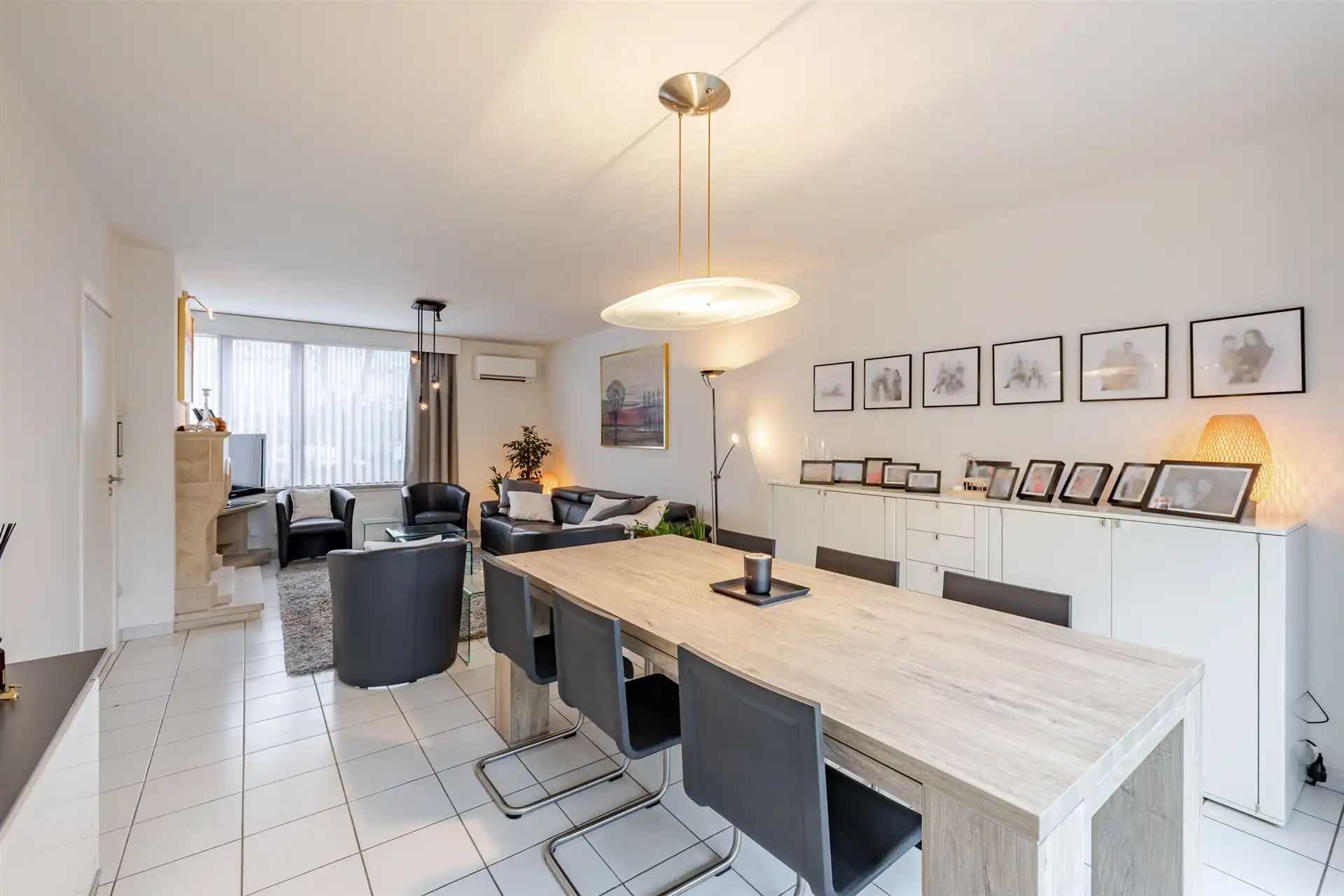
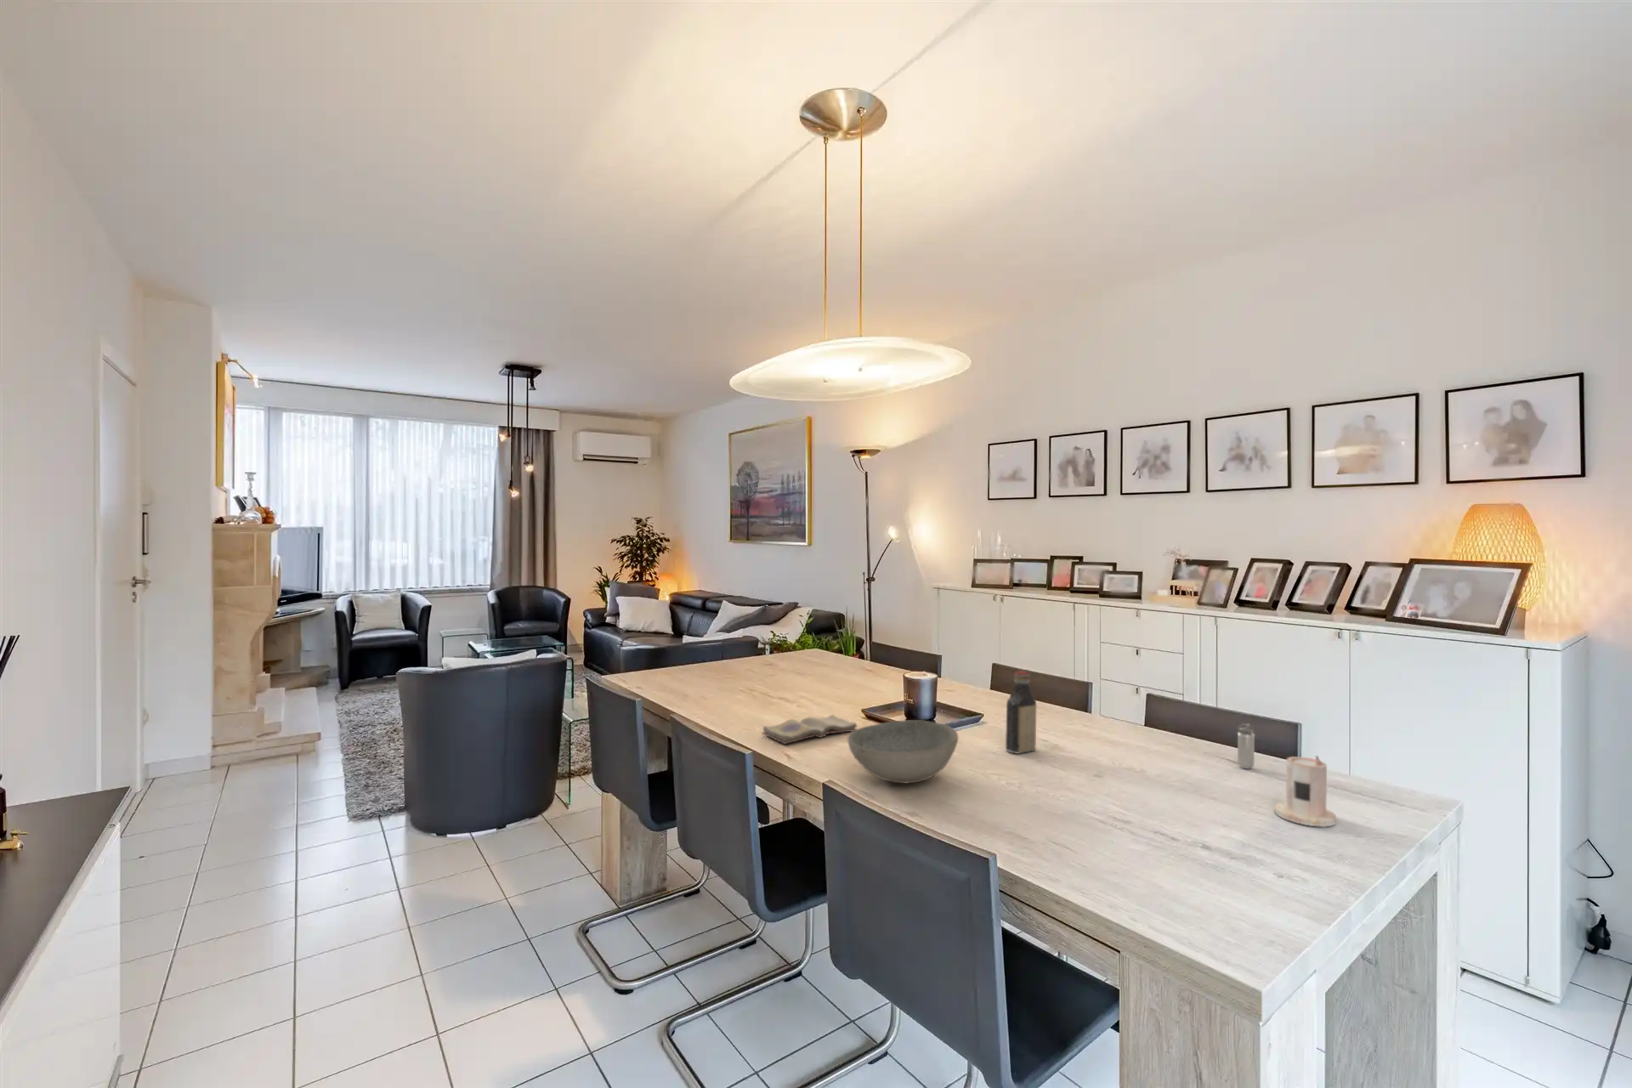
+ candle [1274,755,1337,828]
+ shaker [1236,722,1256,770]
+ diary [761,714,857,744]
+ bowl [846,719,959,783]
+ bottle [1004,670,1037,755]
